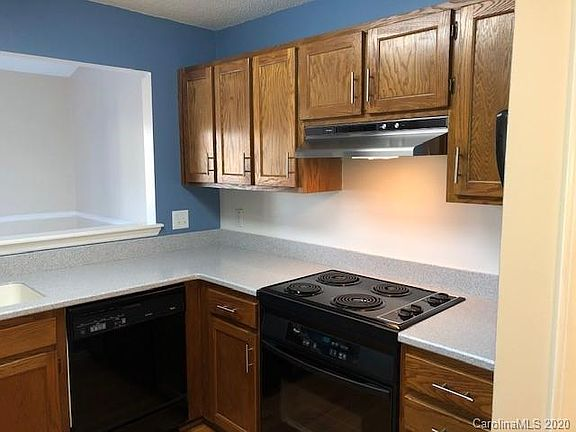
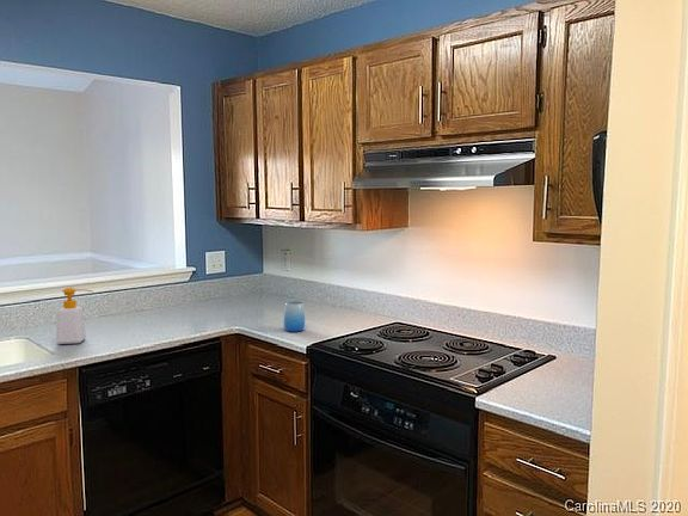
+ cup [283,300,306,333]
+ soap bottle [55,287,94,345]
